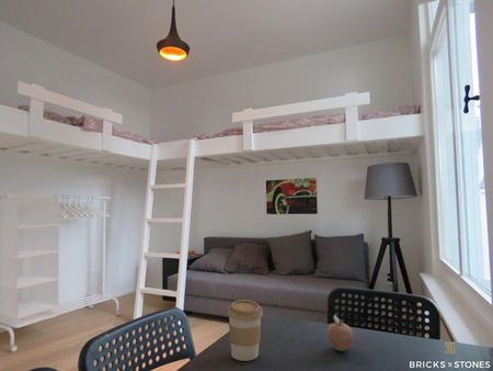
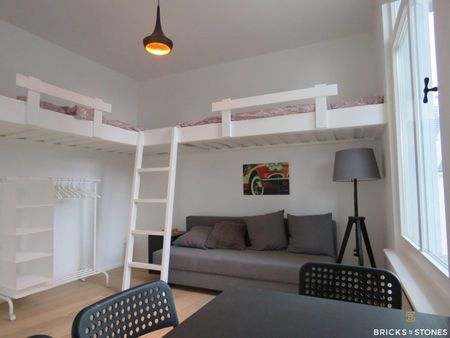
- fruit [326,314,354,352]
- coffee cup [227,299,264,362]
